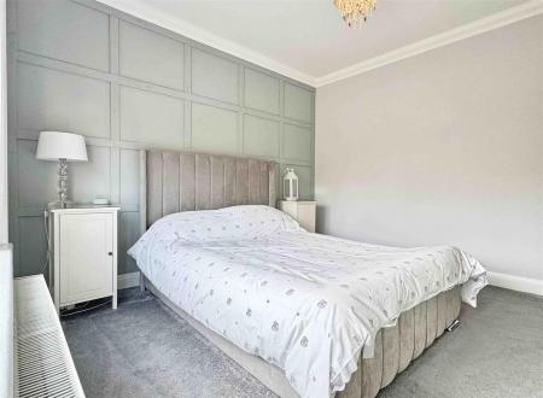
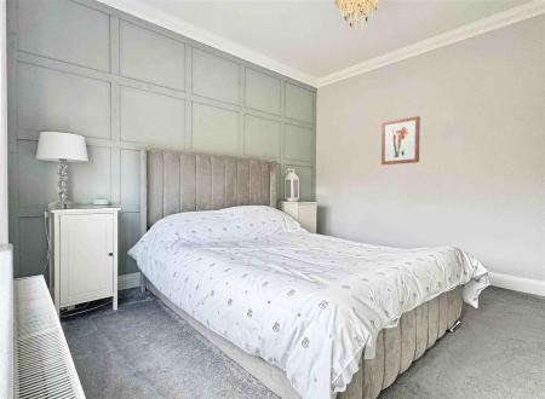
+ wall art [380,115,421,166]
